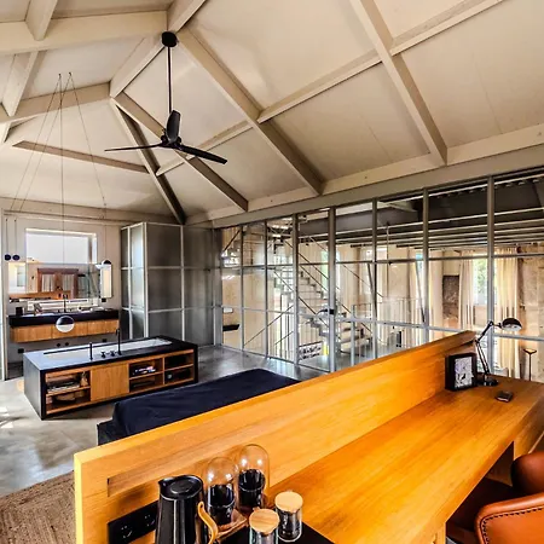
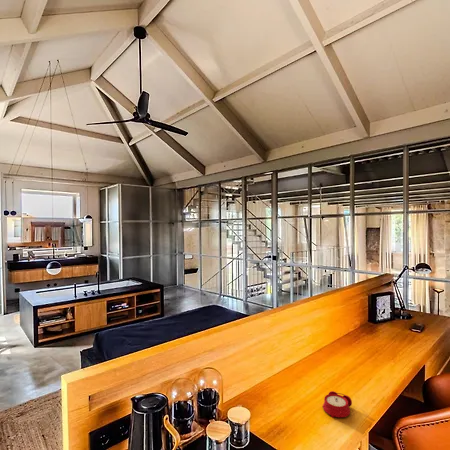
+ alarm clock [321,390,353,419]
